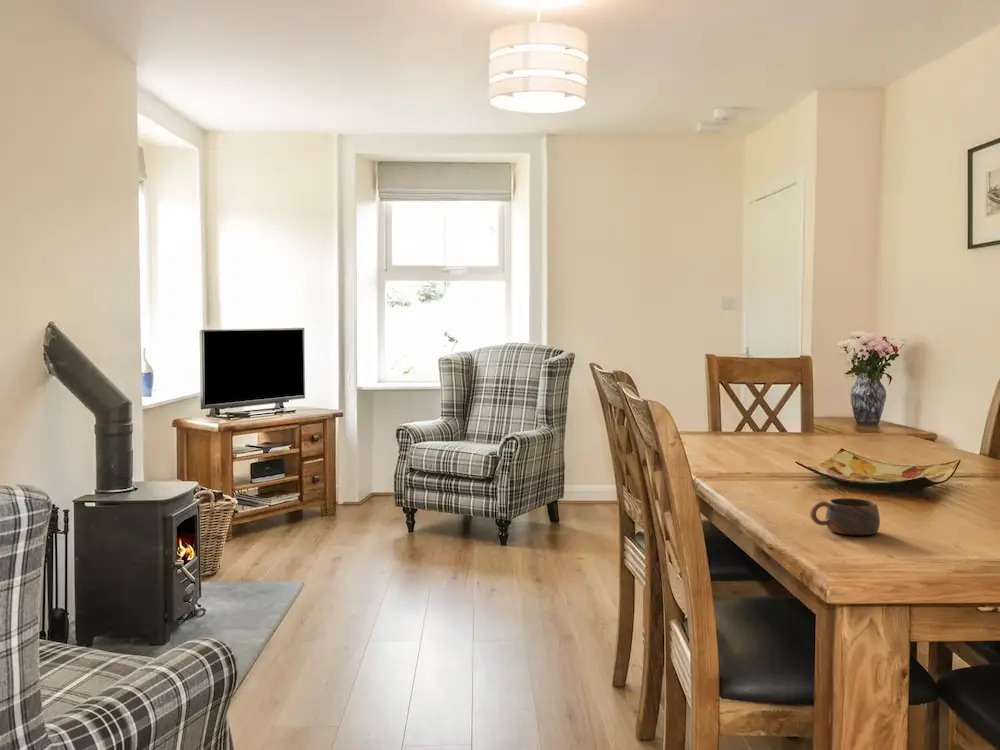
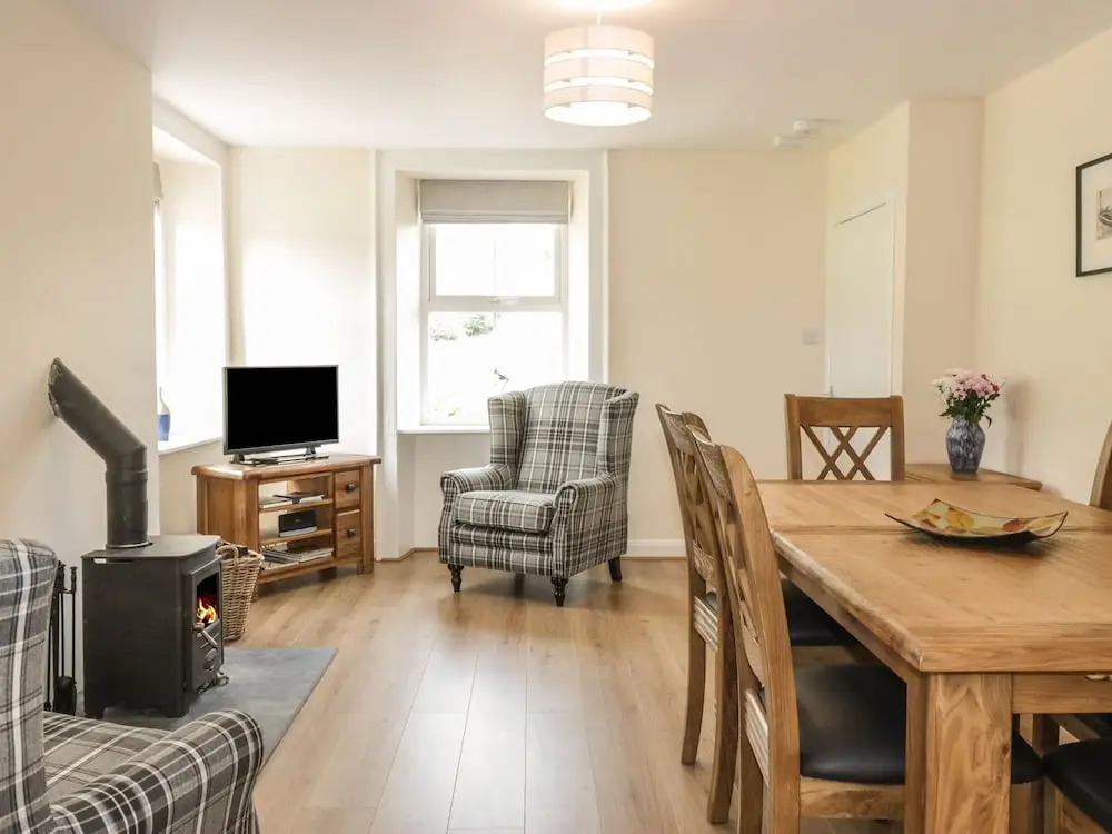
- cup [809,497,881,536]
